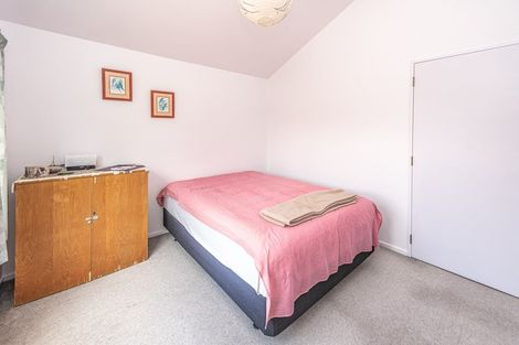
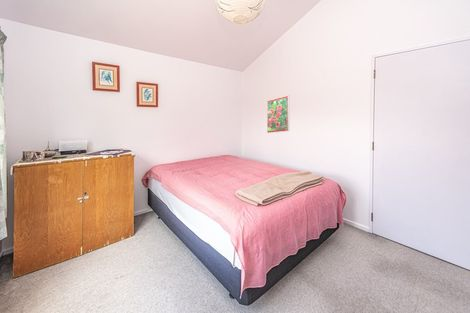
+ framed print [266,95,290,134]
